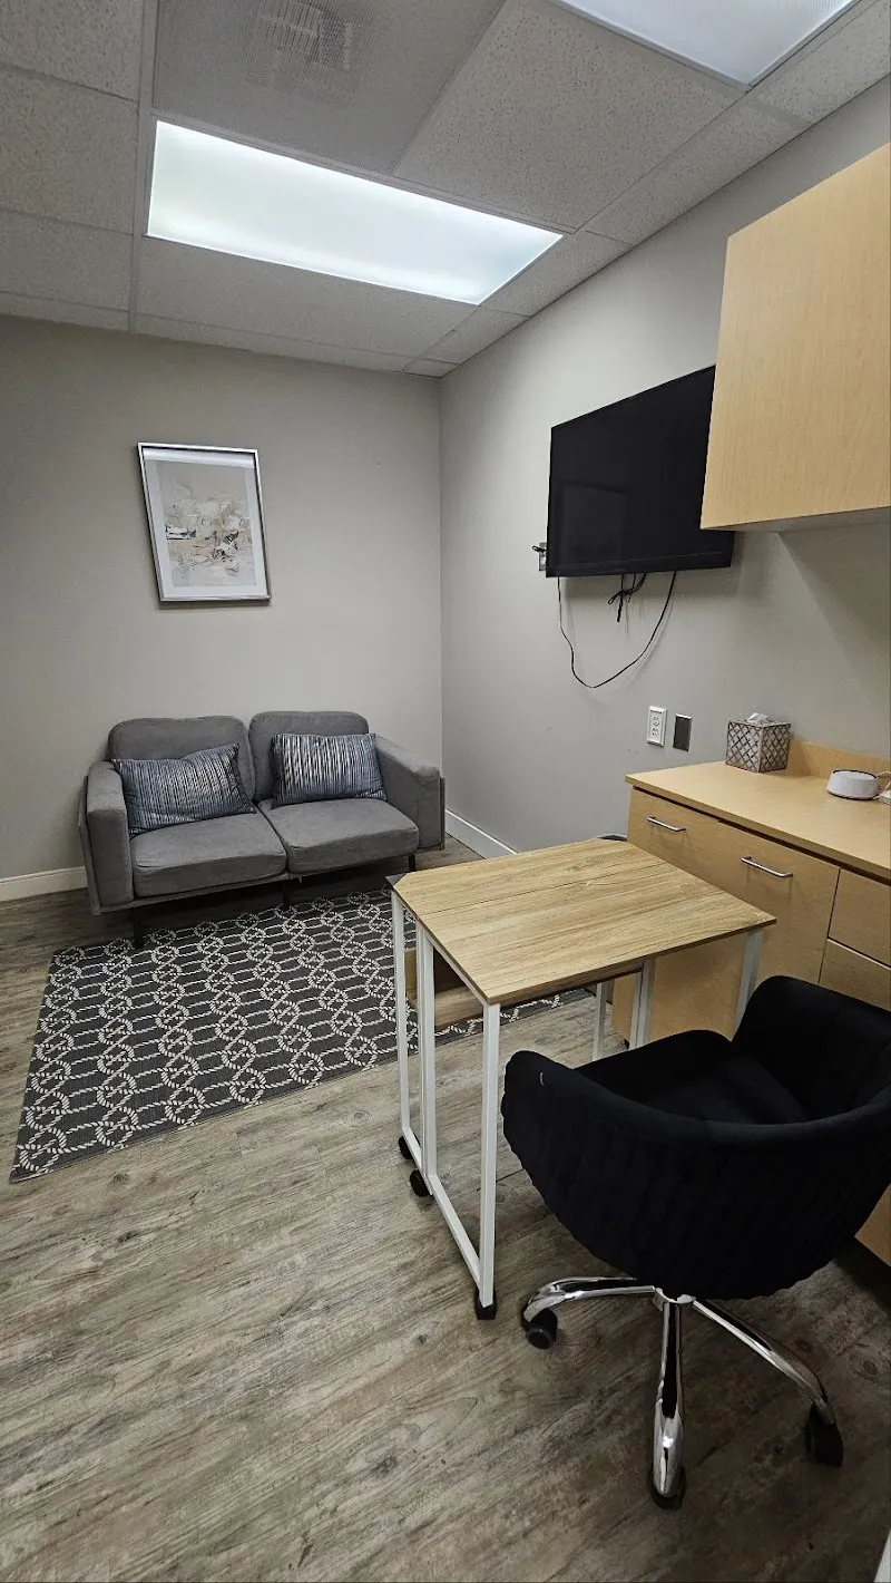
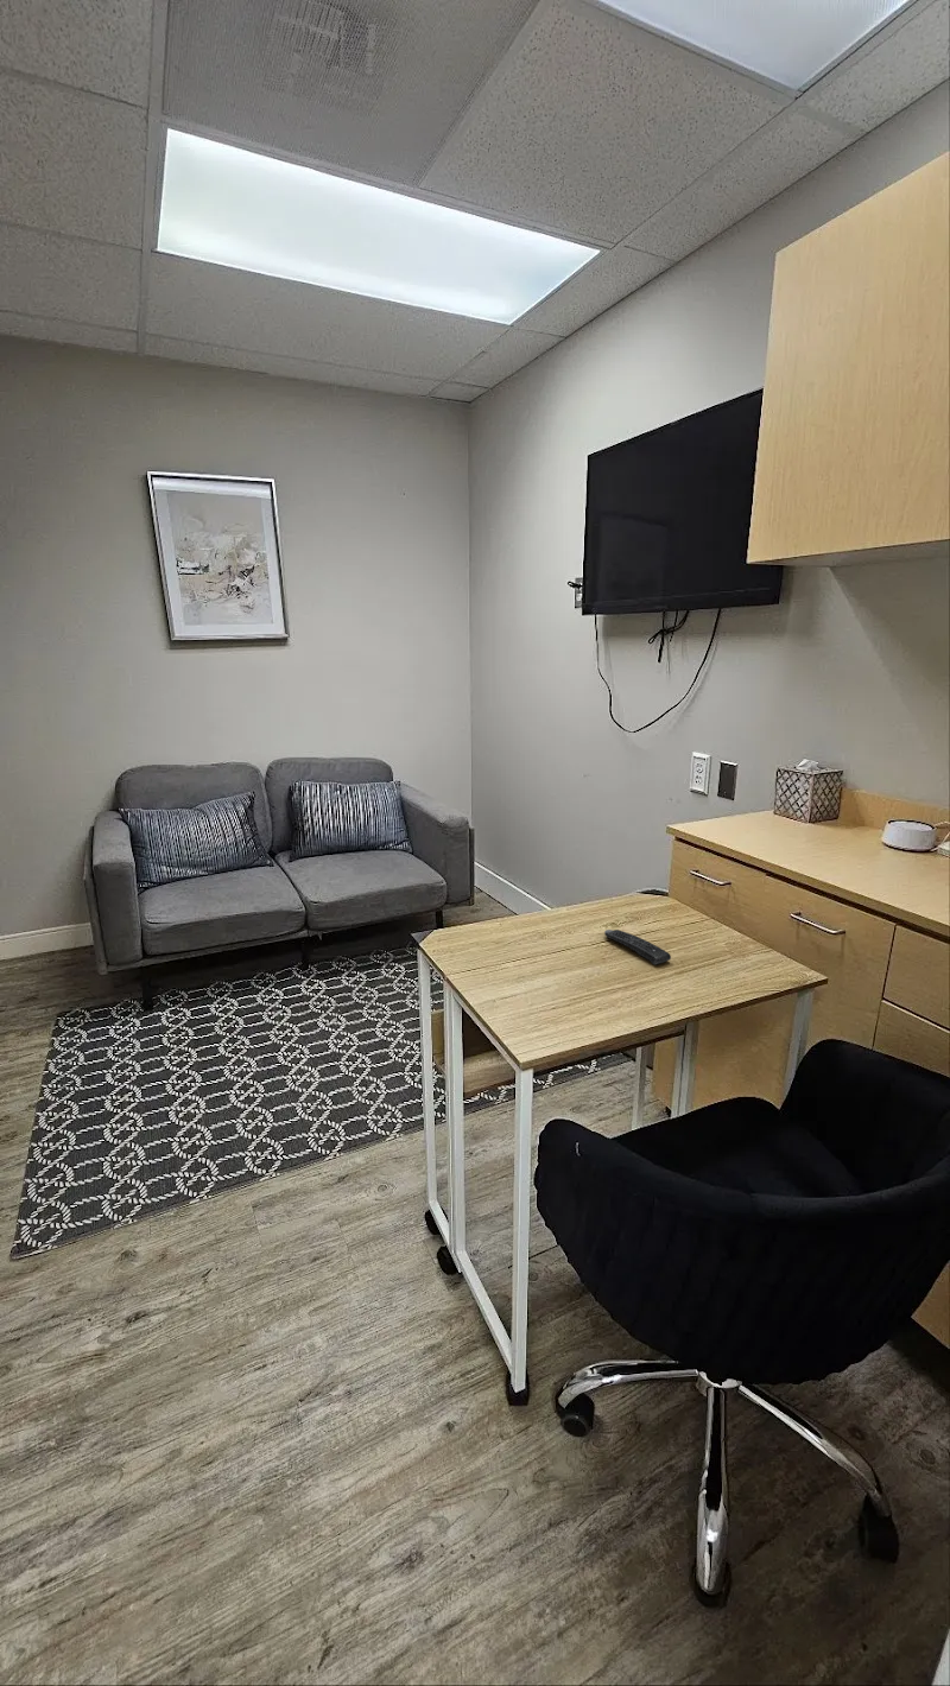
+ remote control [603,928,672,965]
